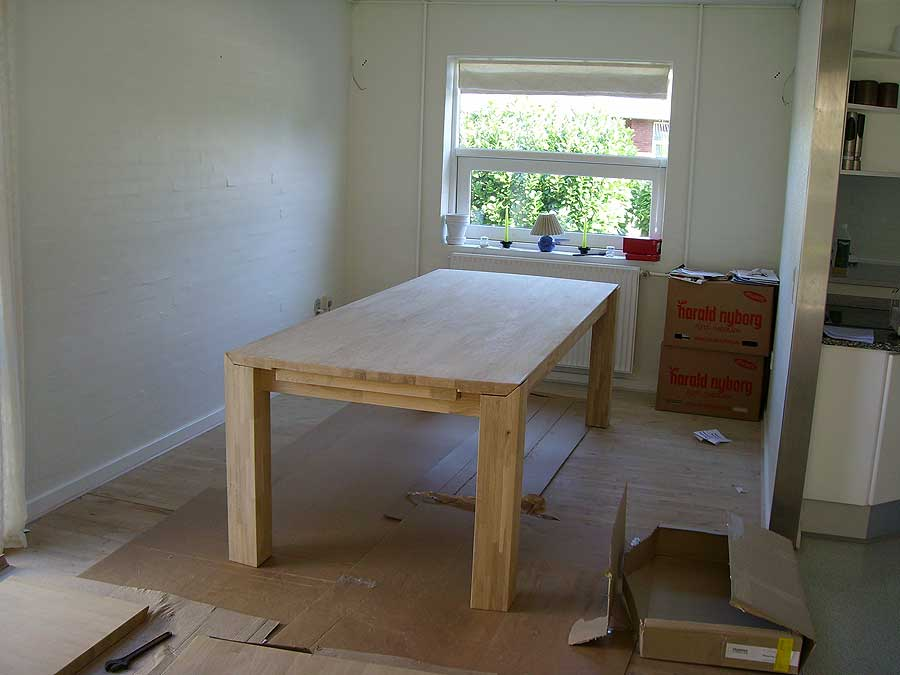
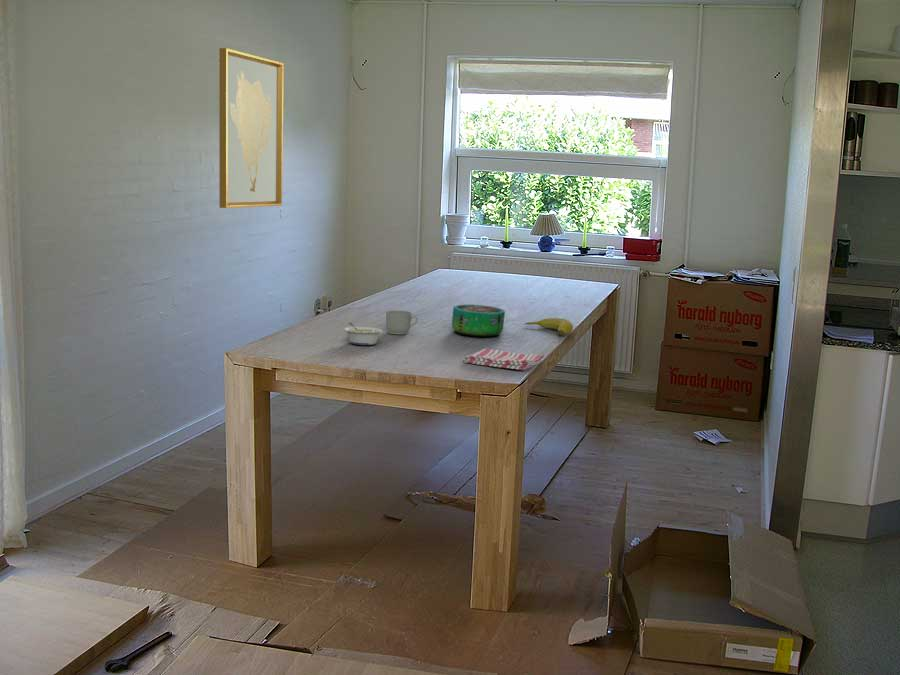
+ fruit [524,317,574,336]
+ mug [385,310,419,335]
+ legume [343,322,383,346]
+ dish towel [462,348,545,371]
+ decorative bowl [451,303,506,337]
+ wall art [218,47,285,209]
